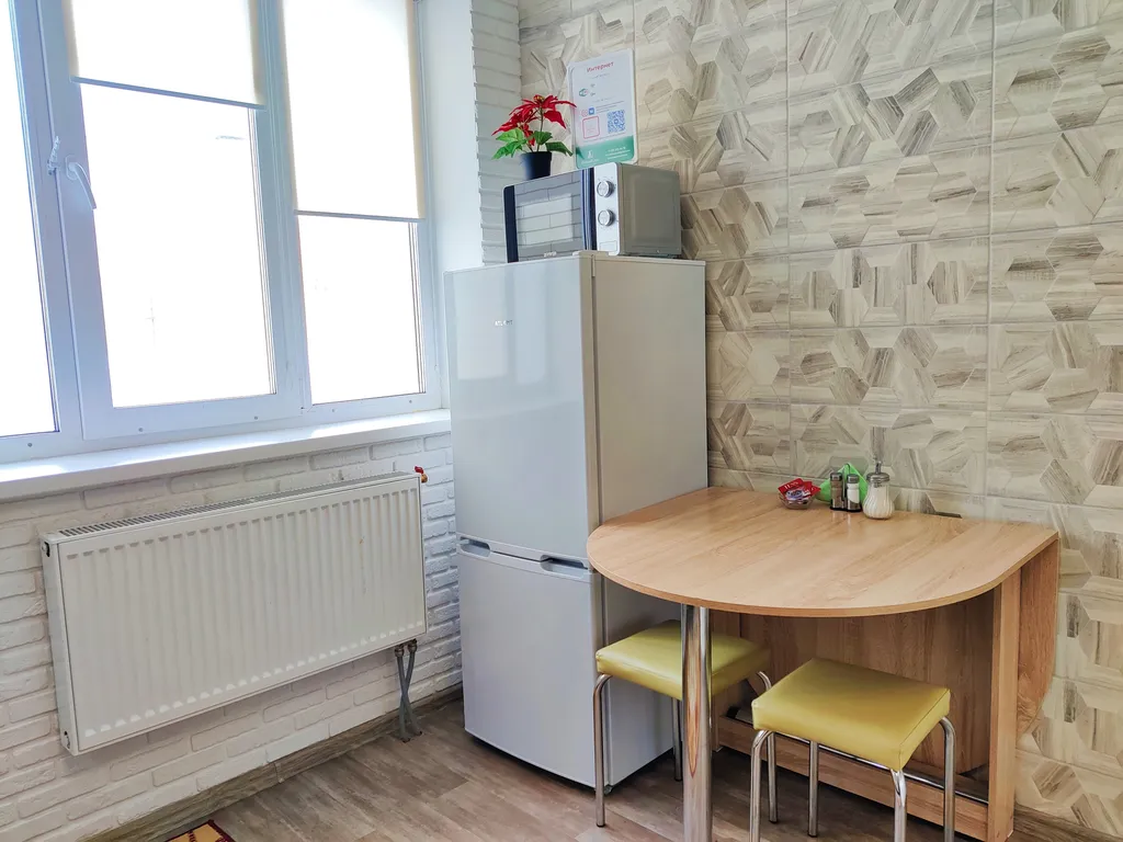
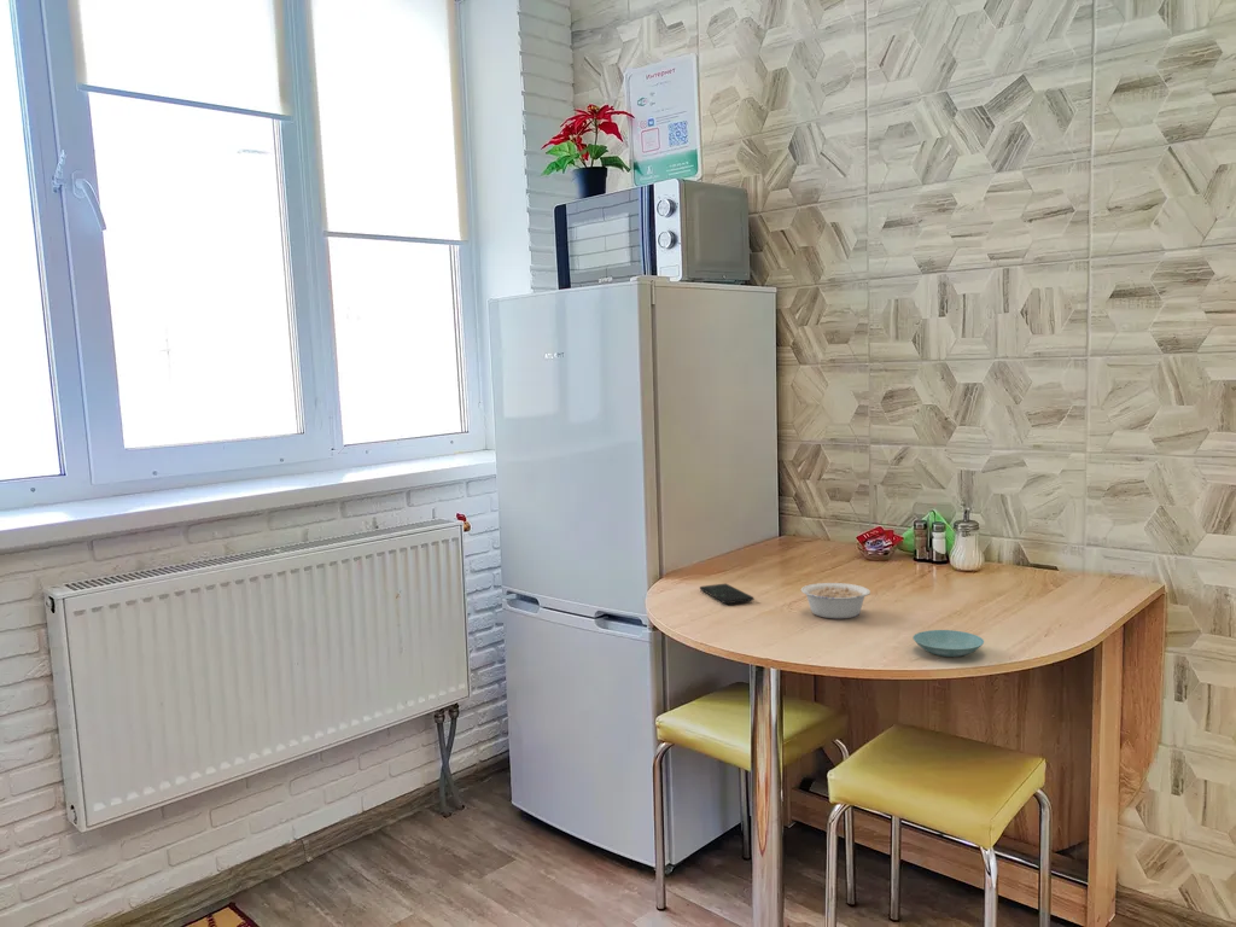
+ saucer [911,629,985,658]
+ legume [800,582,871,619]
+ smartphone [699,583,756,605]
